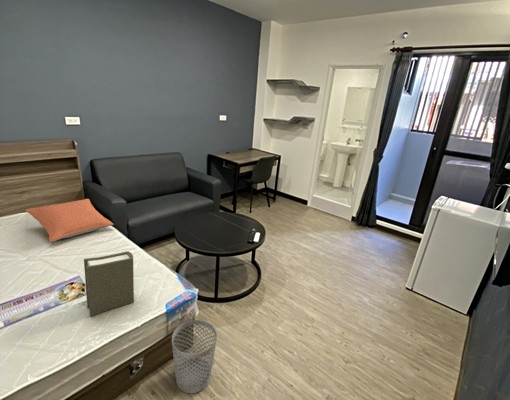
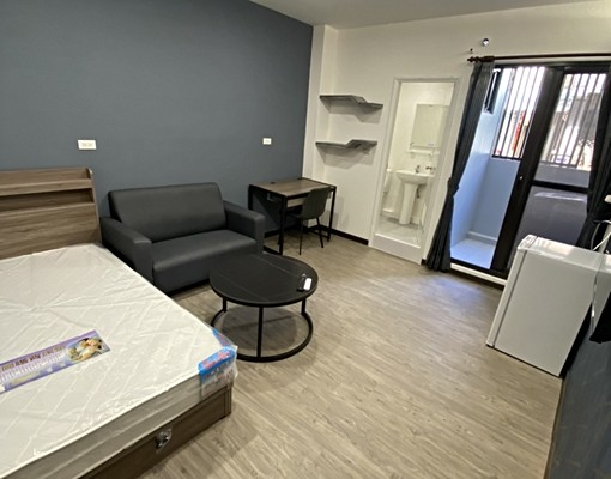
- book [83,250,135,318]
- pillow [24,198,114,243]
- wastebasket [171,319,218,394]
